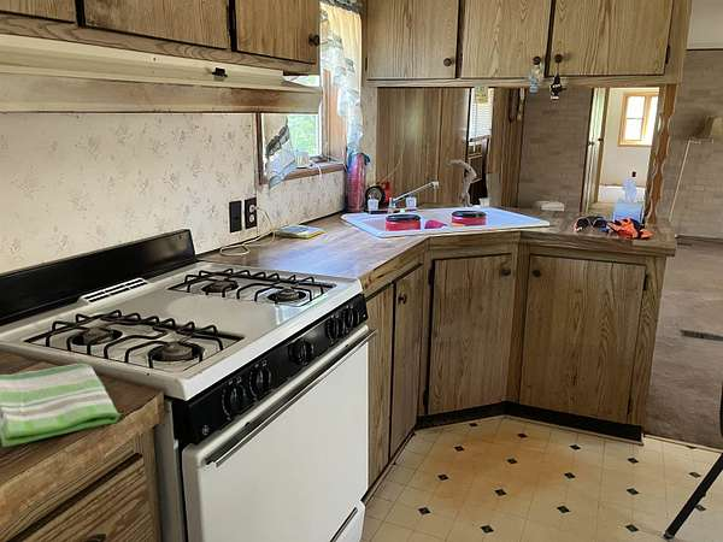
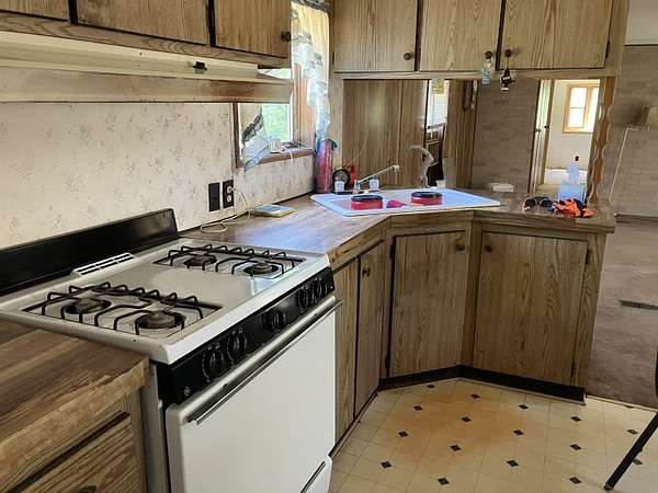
- dish towel [0,363,120,448]
